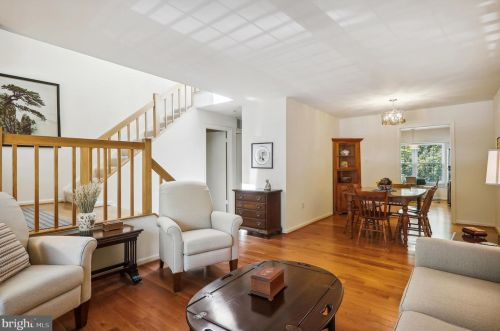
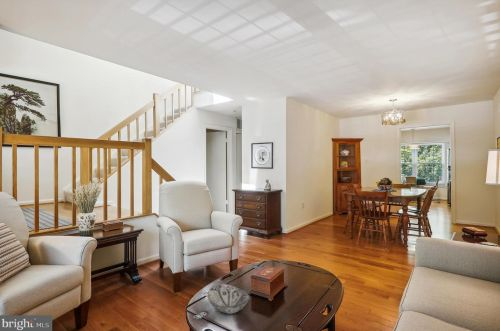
+ decorative bowl [206,283,251,315]
